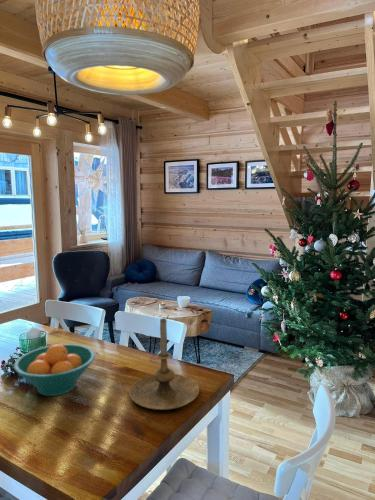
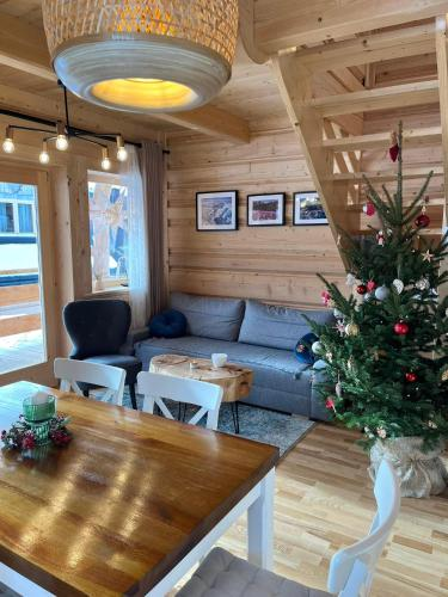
- fruit bowl [12,343,96,397]
- candle holder [128,317,200,411]
